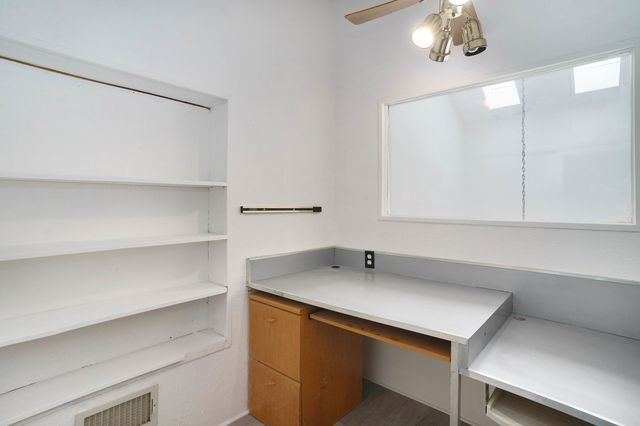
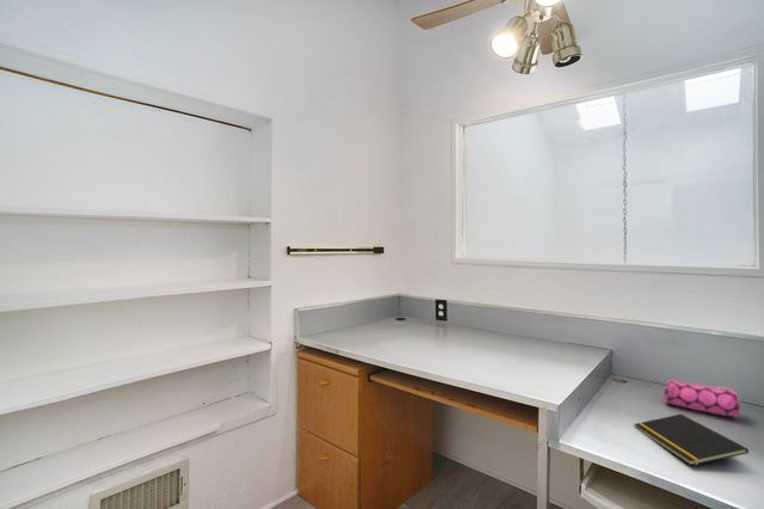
+ pencil case [663,378,741,418]
+ notepad [633,413,750,467]
